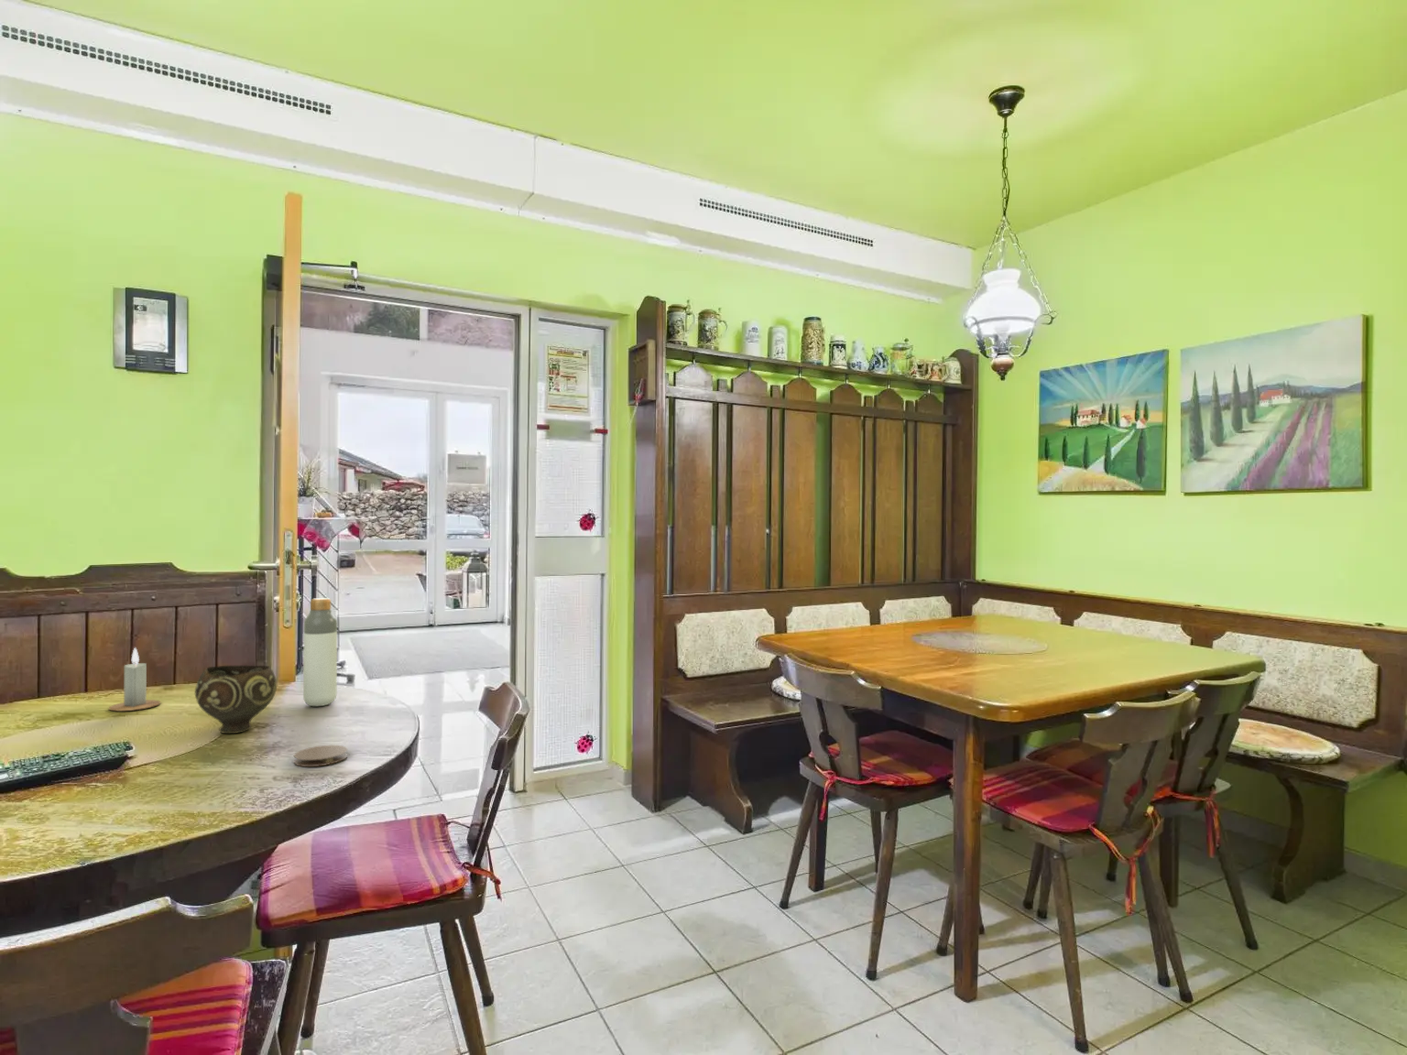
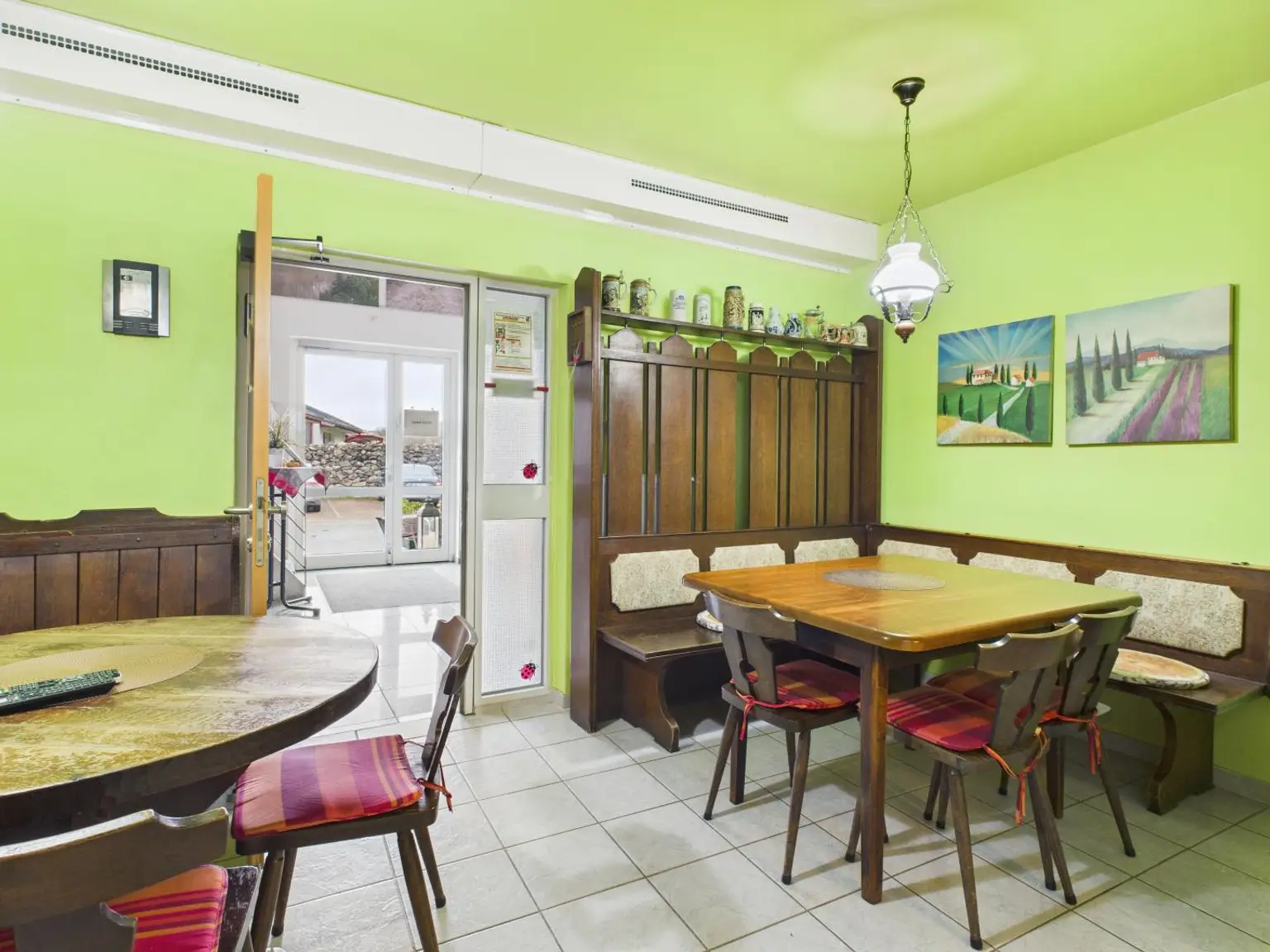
- bottle [302,597,338,707]
- candle [109,646,162,711]
- coaster [294,745,348,768]
- bowl [194,665,278,735]
